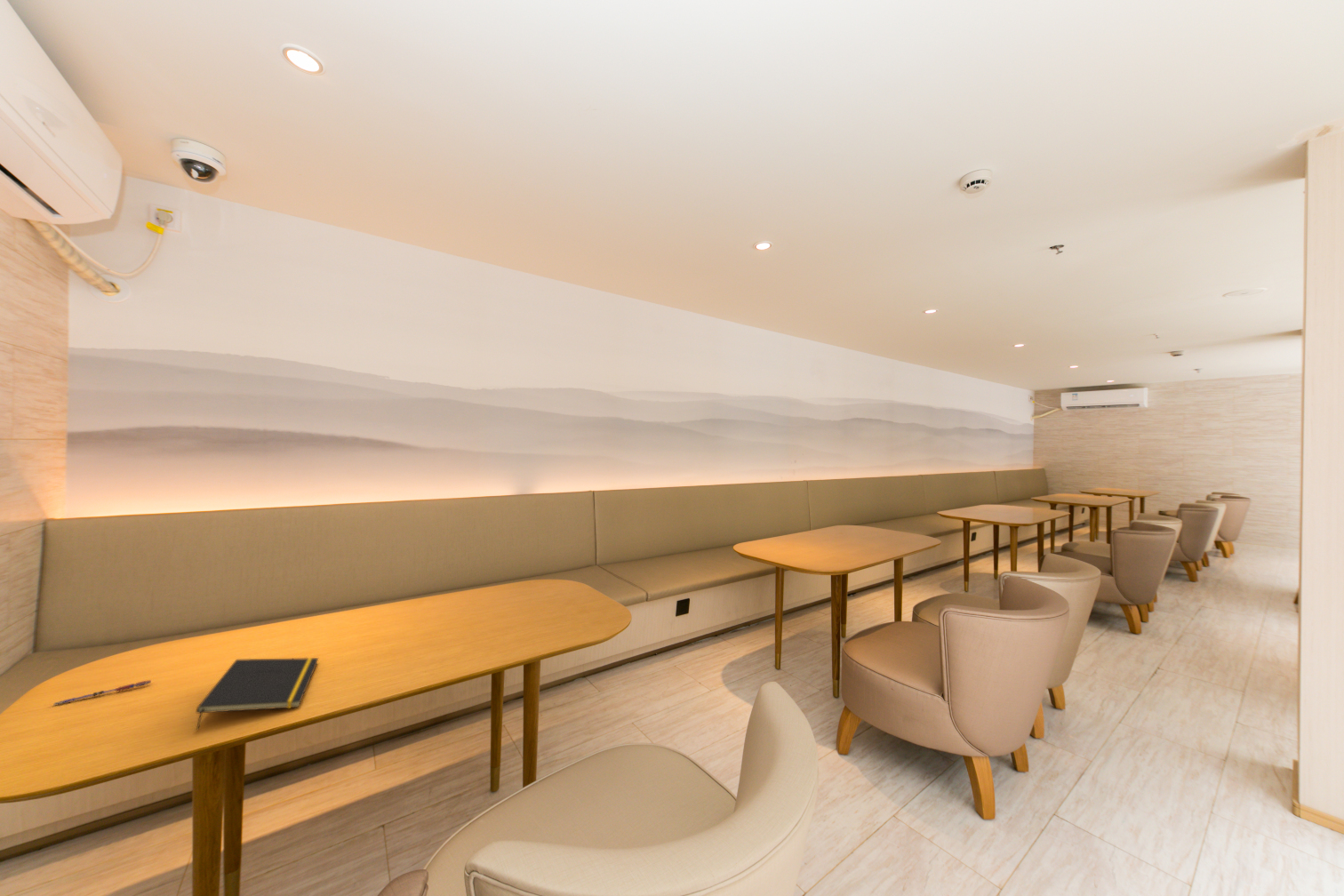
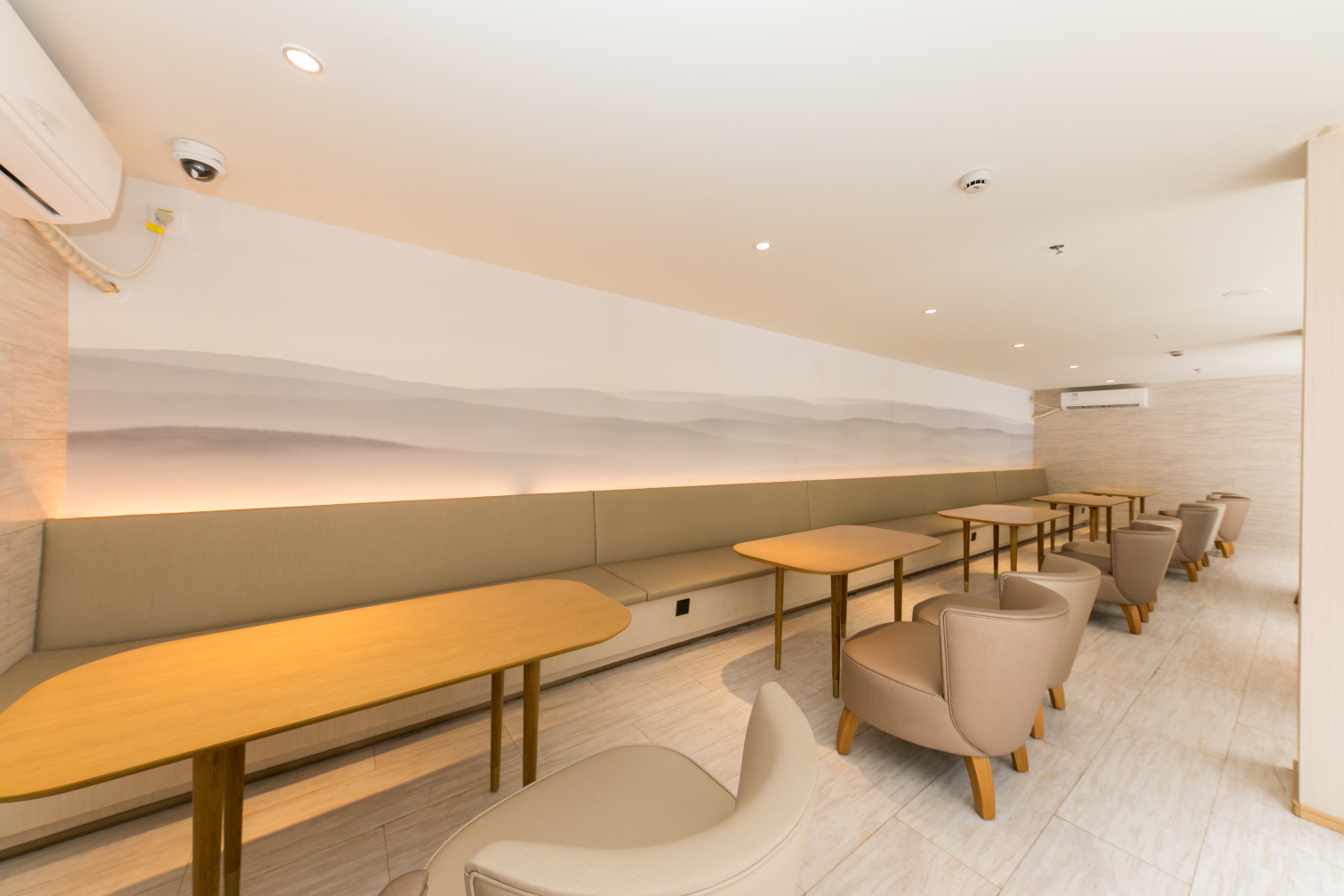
- pen [53,679,152,707]
- notepad [195,657,319,732]
